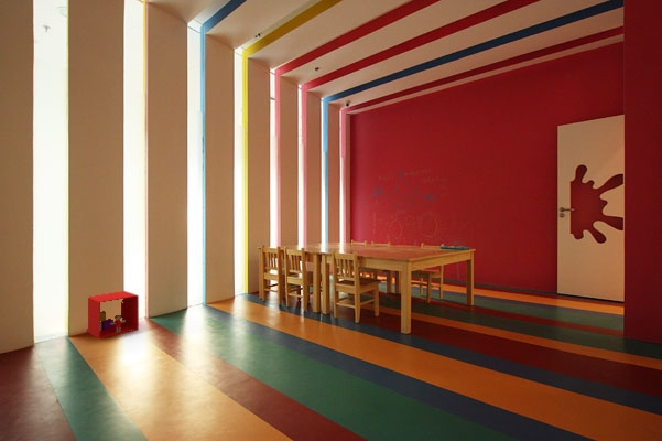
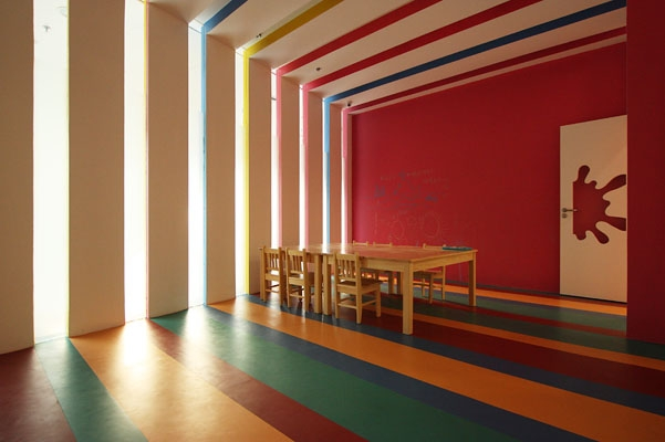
- toy chest [85,290,140,340]
